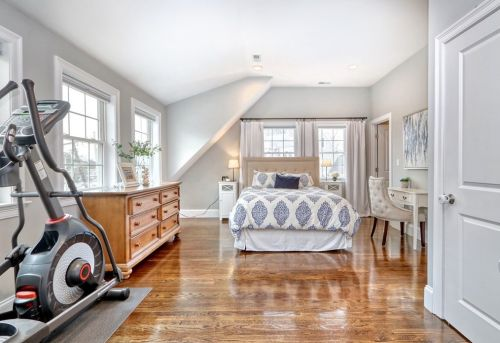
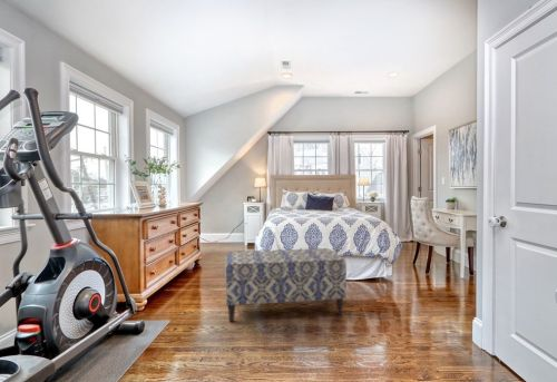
+ bench [224,247,348,323]
